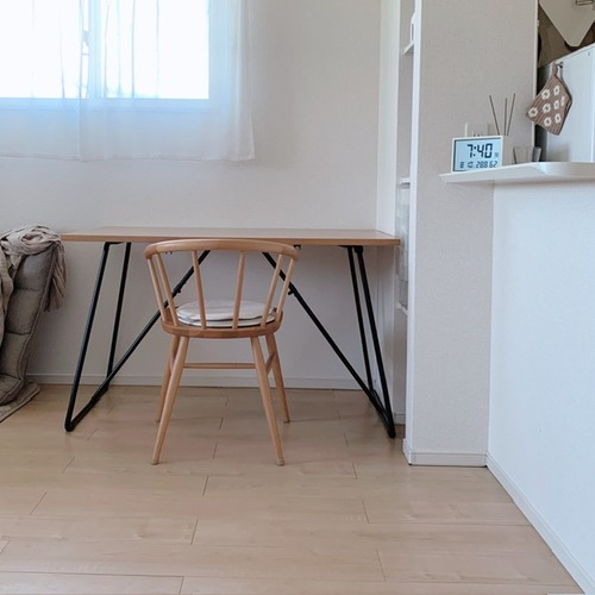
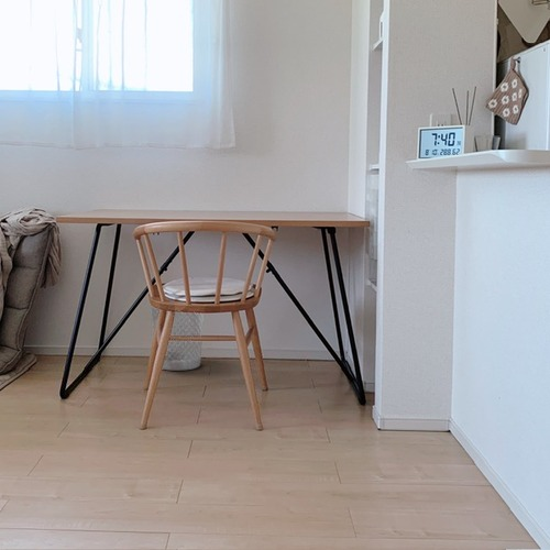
+ wastebasket [150,305,206,372]
